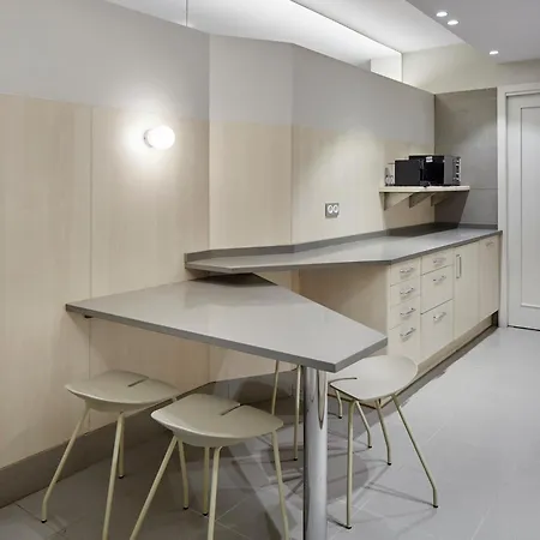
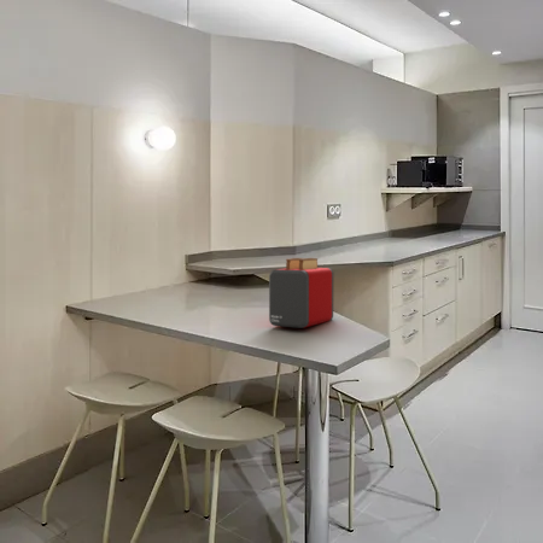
+ toaster [268,257,334,329]
